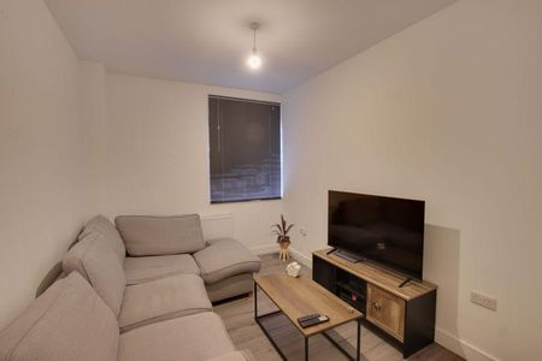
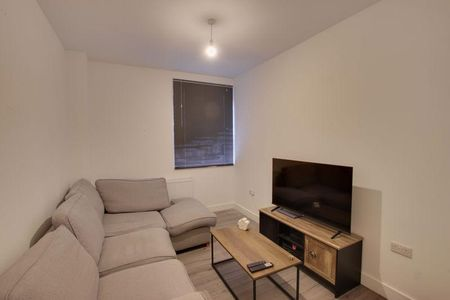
- house plant [267,213,295,260]
